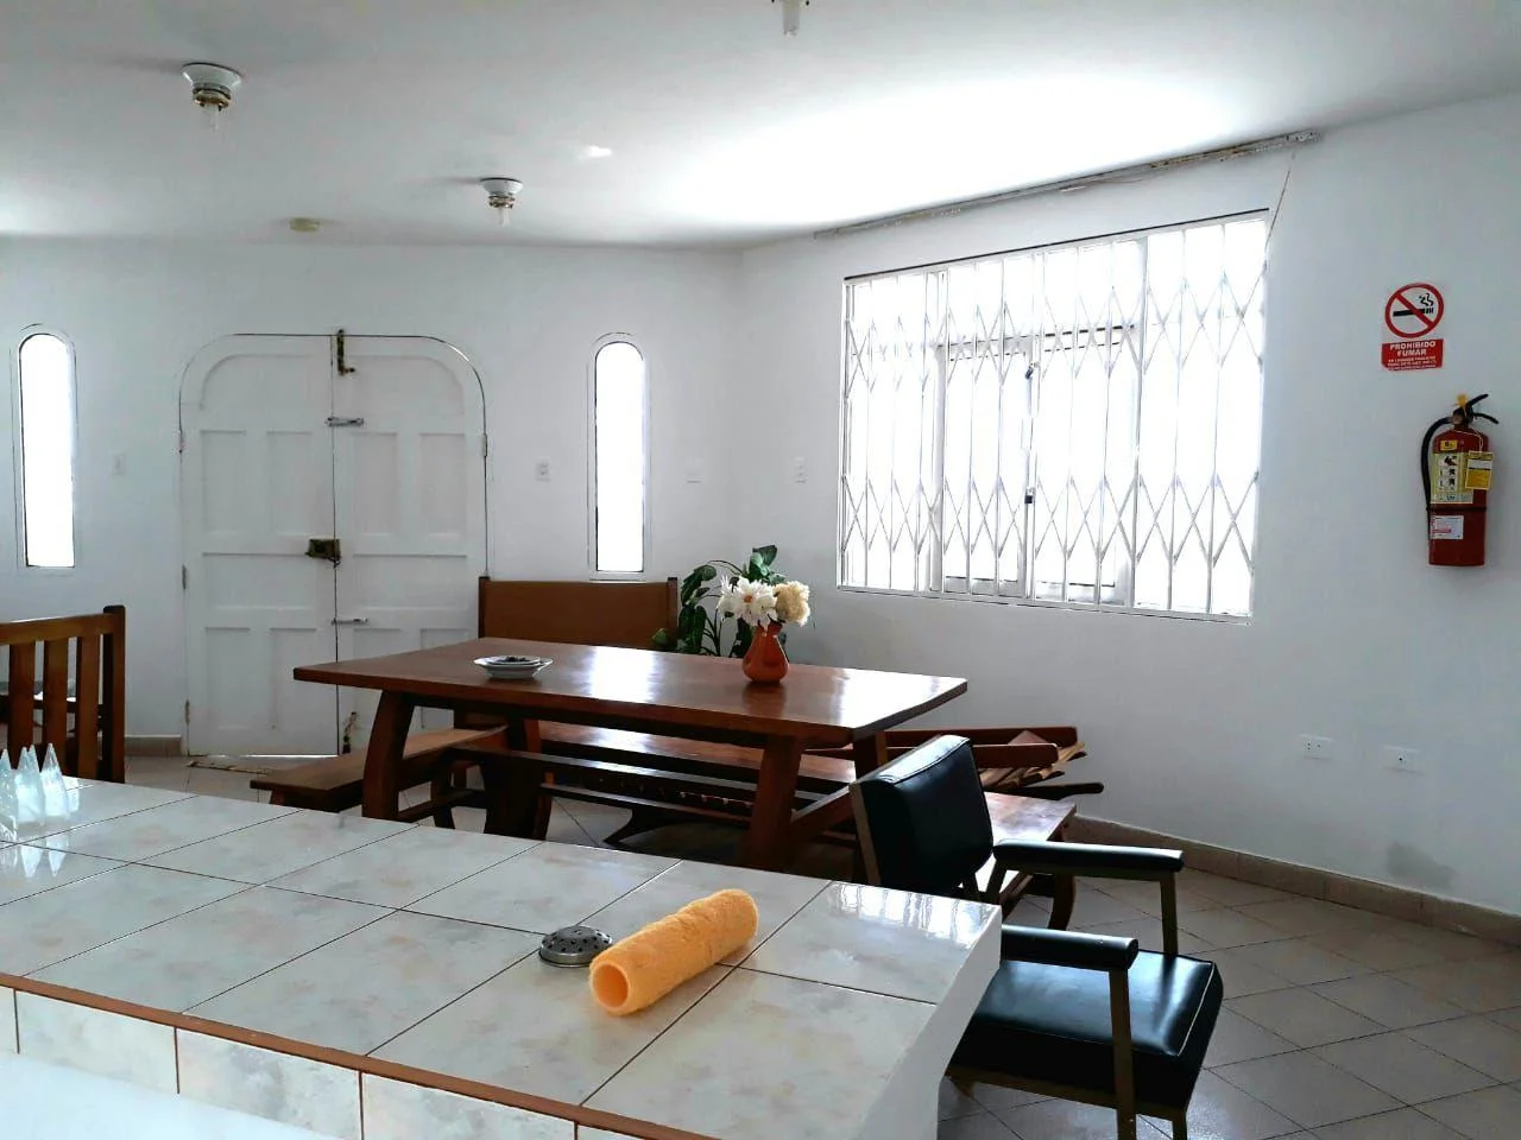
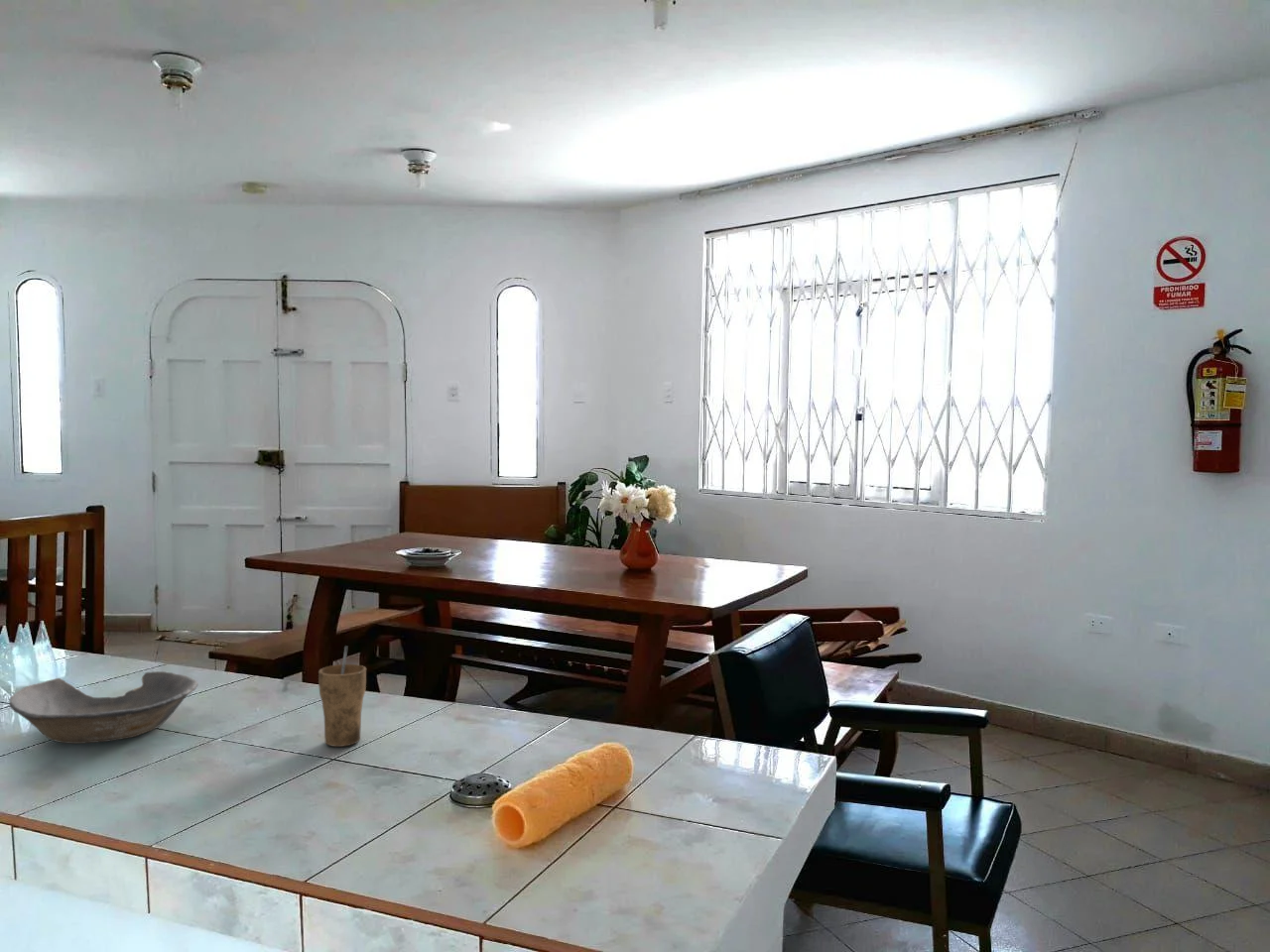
+ cup [318,645,367,748]
+ bowl [8,670,199,745]
